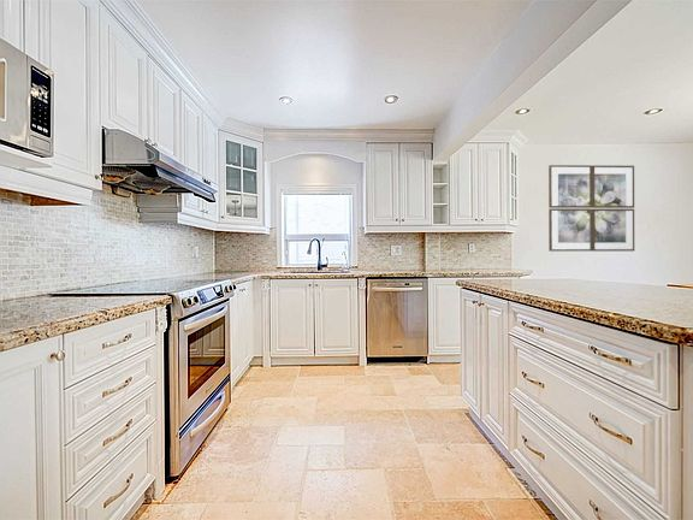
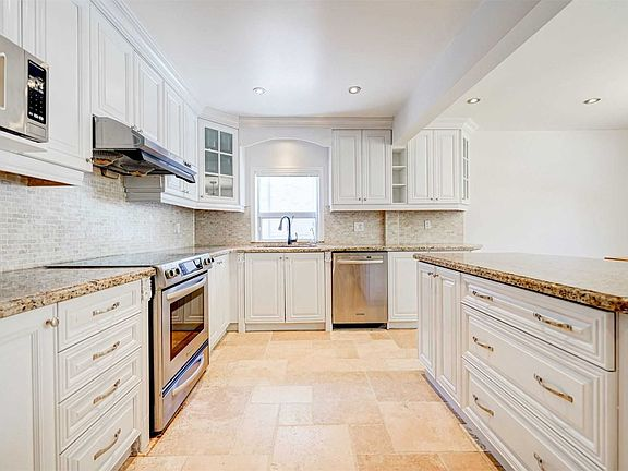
- wall art [547,164,635,253]
